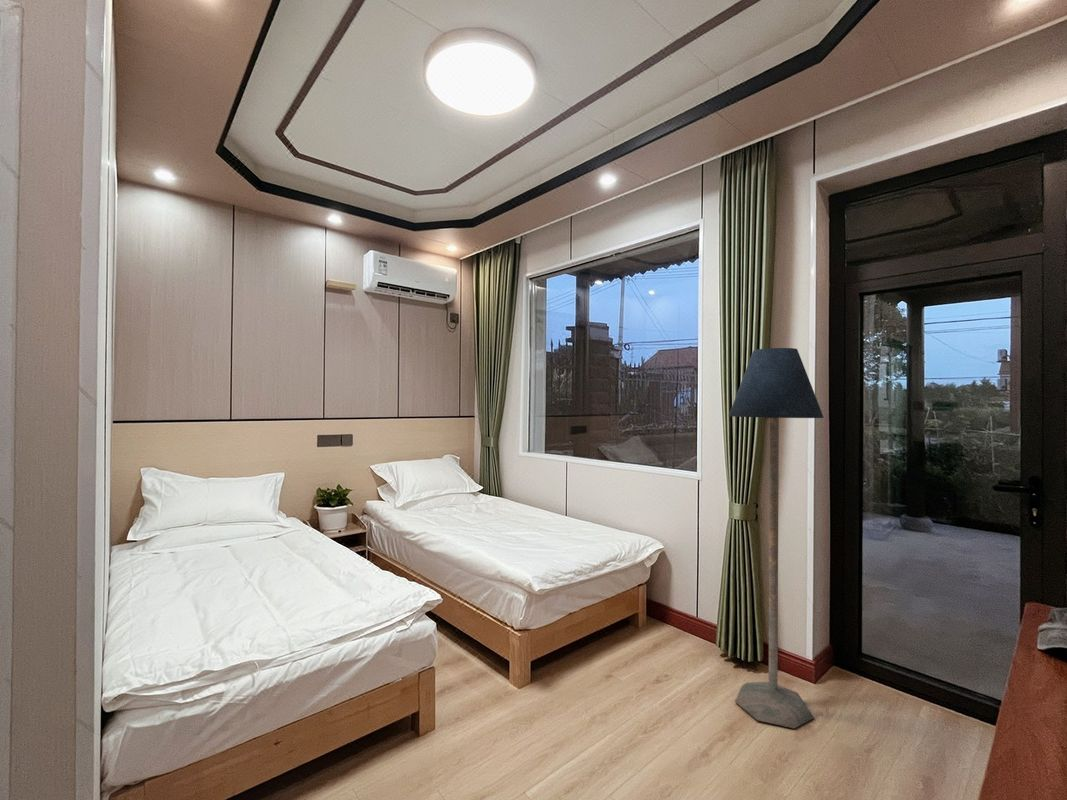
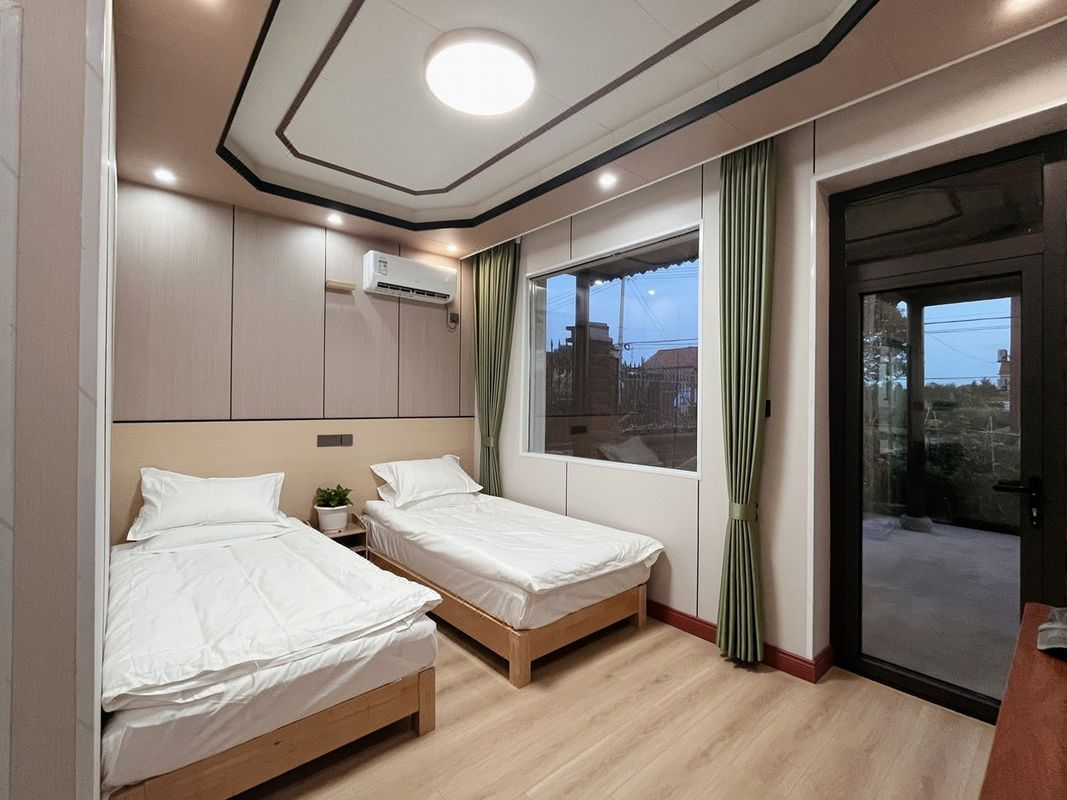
- floor lamp [728,347,825,729]
